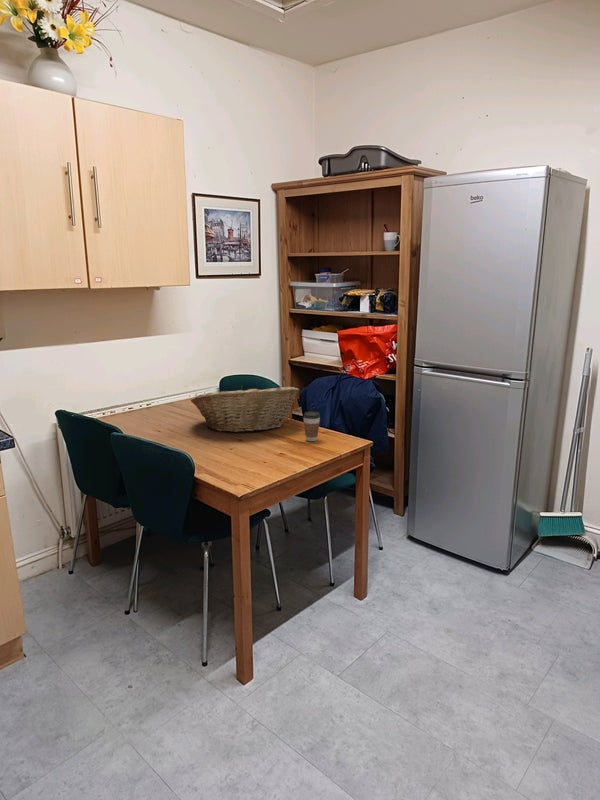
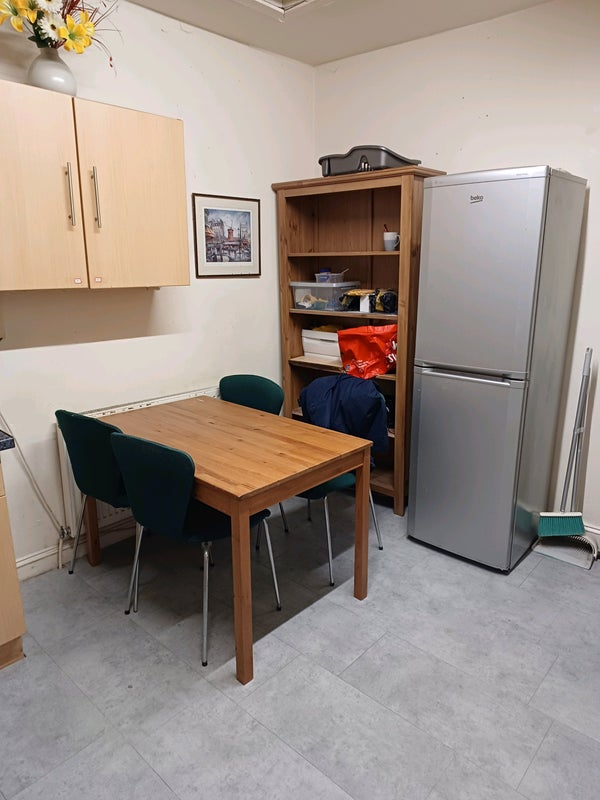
- coffee cup [302,410,321,442]
- fruit basket [190,385,300,433]
